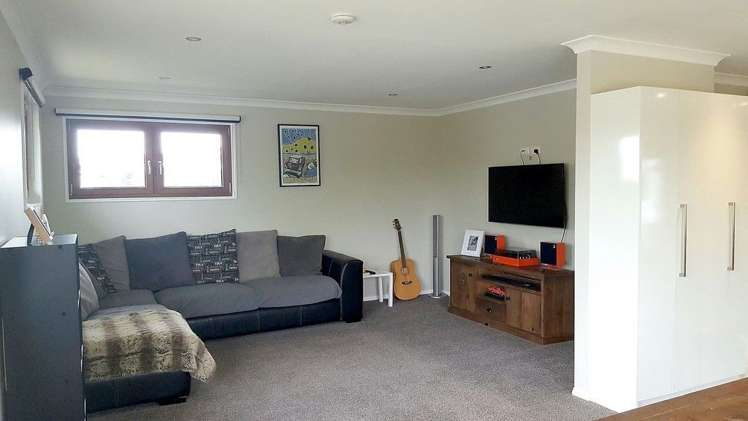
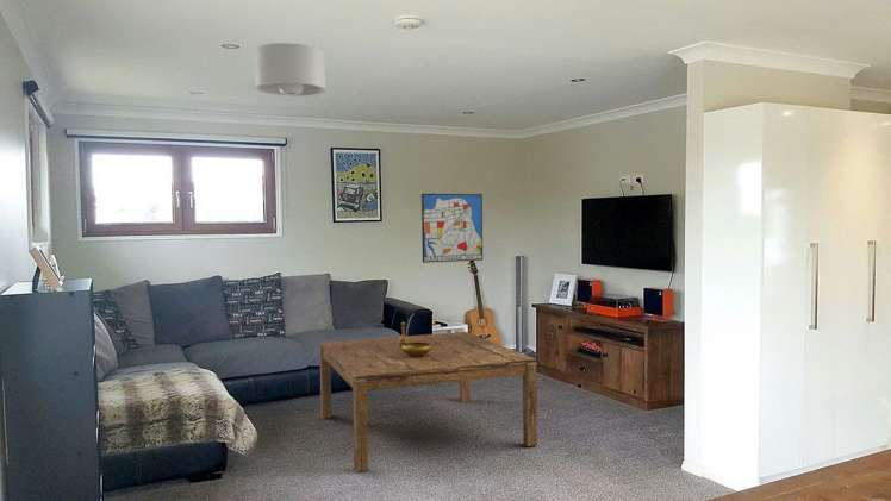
+ wall art [420,193,484,264]
+ decorative bowl [398,321,431,357]
+ coffee table [318,331,538,472]
+ ceiling light [254,42,326,98]
